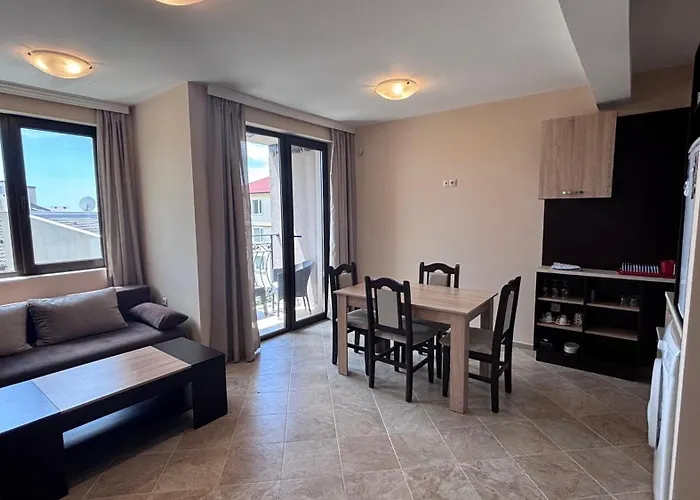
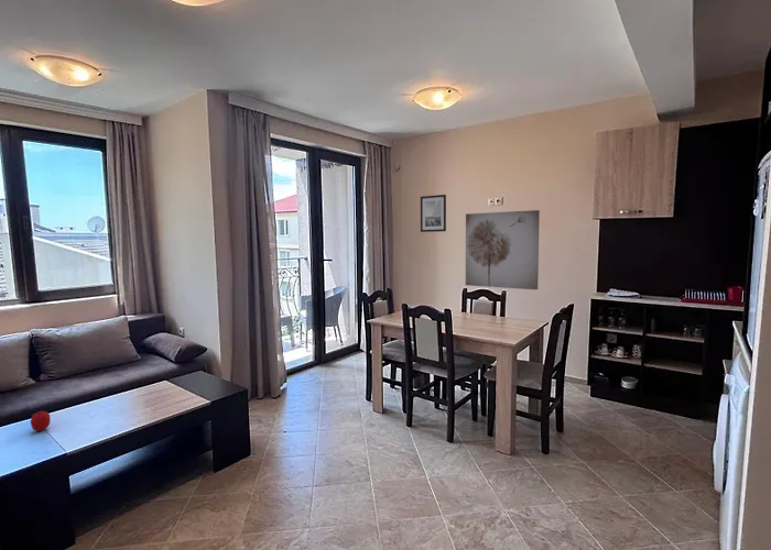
+ wall art [465,209,541,290]
+ wall art [420,194,447,233]
+ fruit [30,410,52,432]
